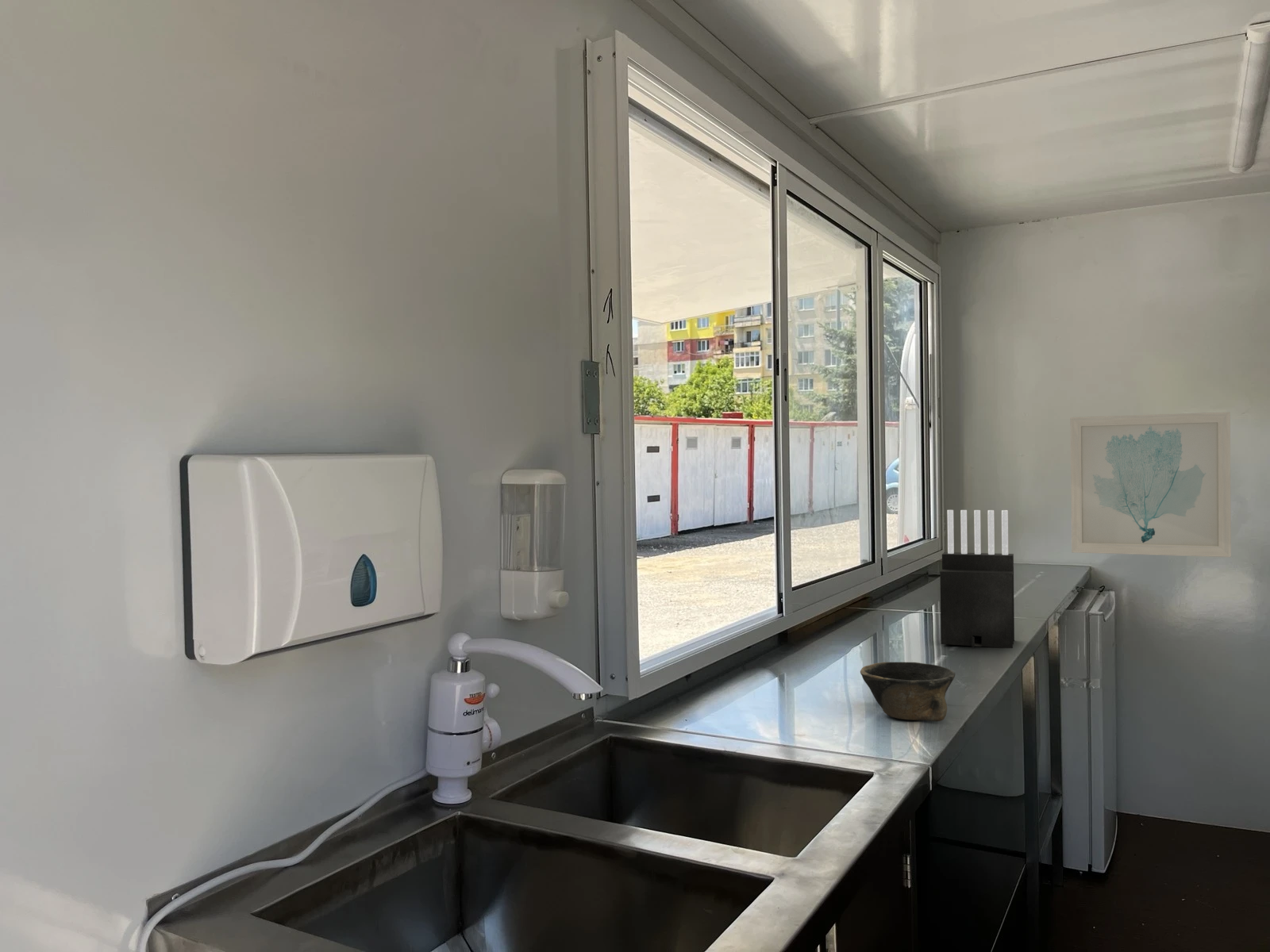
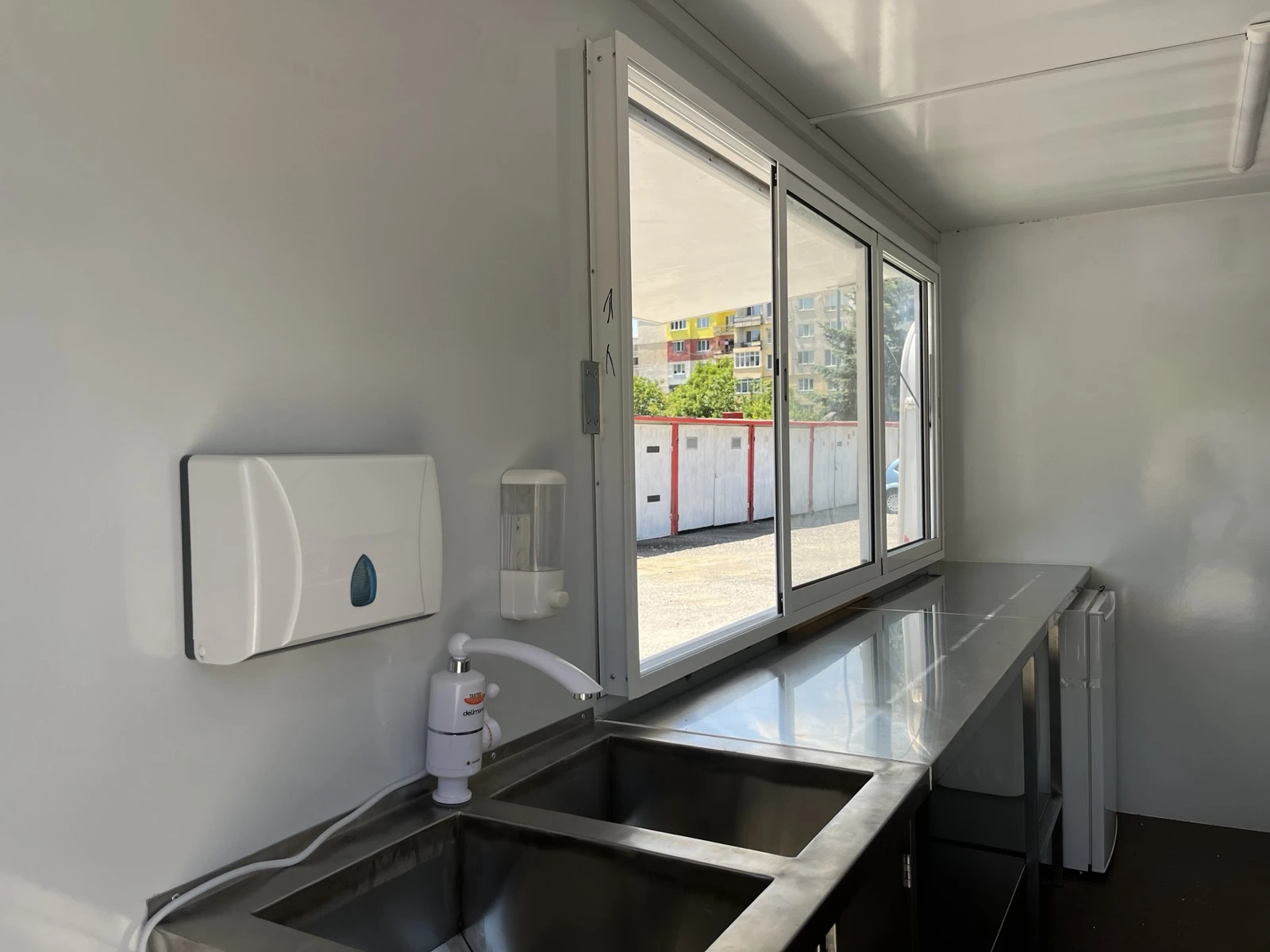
- wall art [1070,411,1232,558]
- knife block [939,509,1015,649]
- bowl [860,662,956,722]
